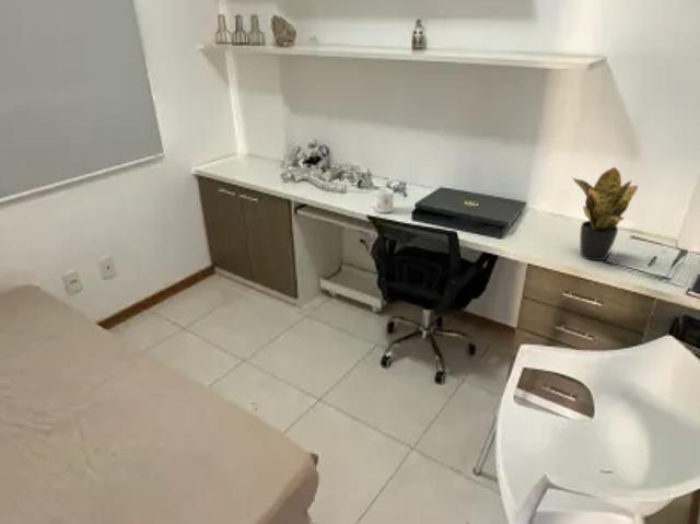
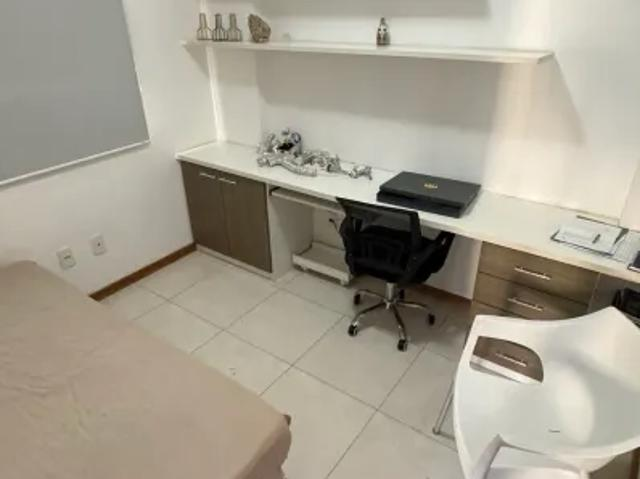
- mug [370,188,395,213]
- potted plant [571,166,639,261]
